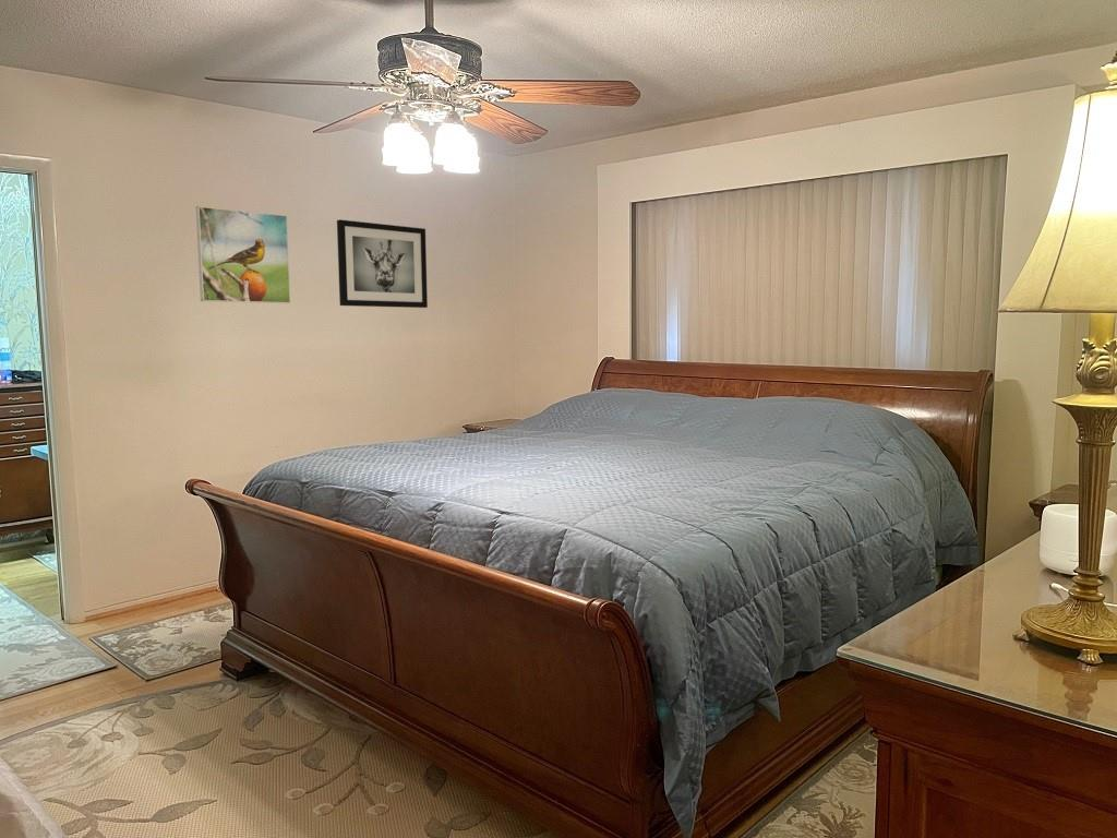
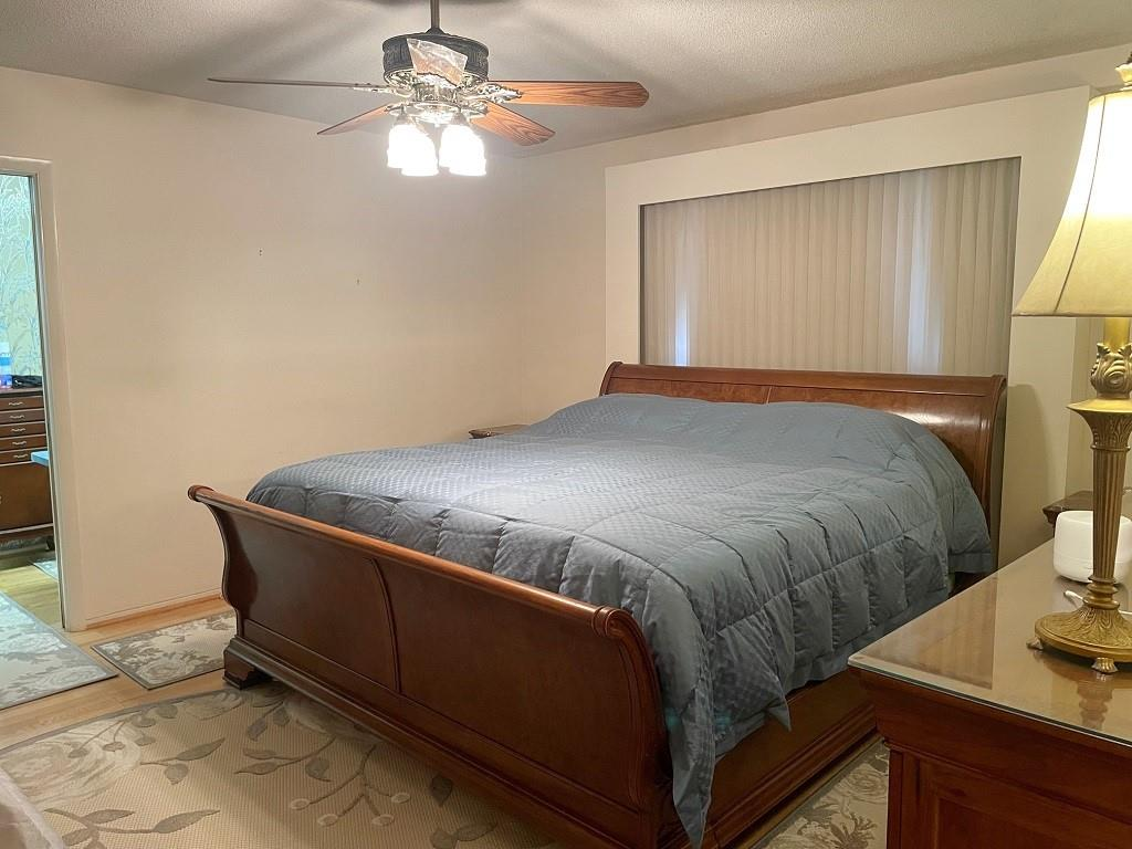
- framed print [195,205,291,304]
- wall art [336,218,429,309]
